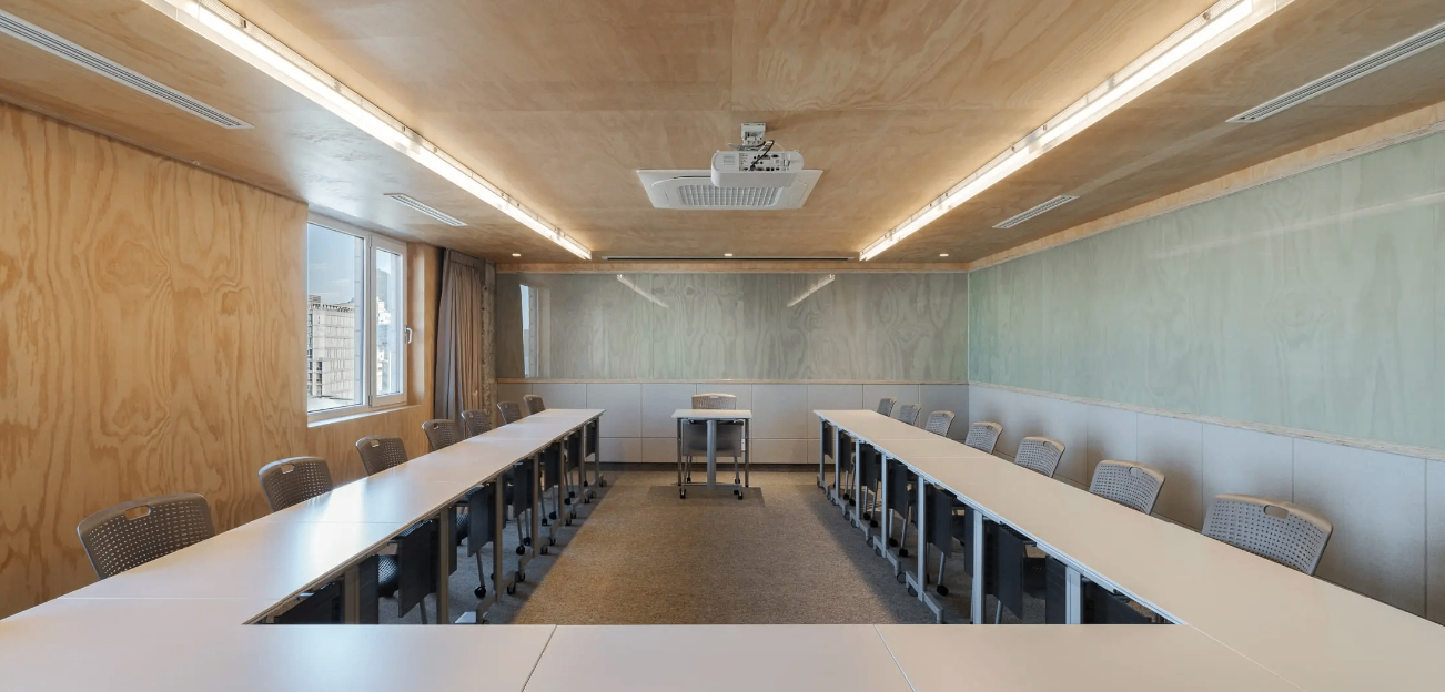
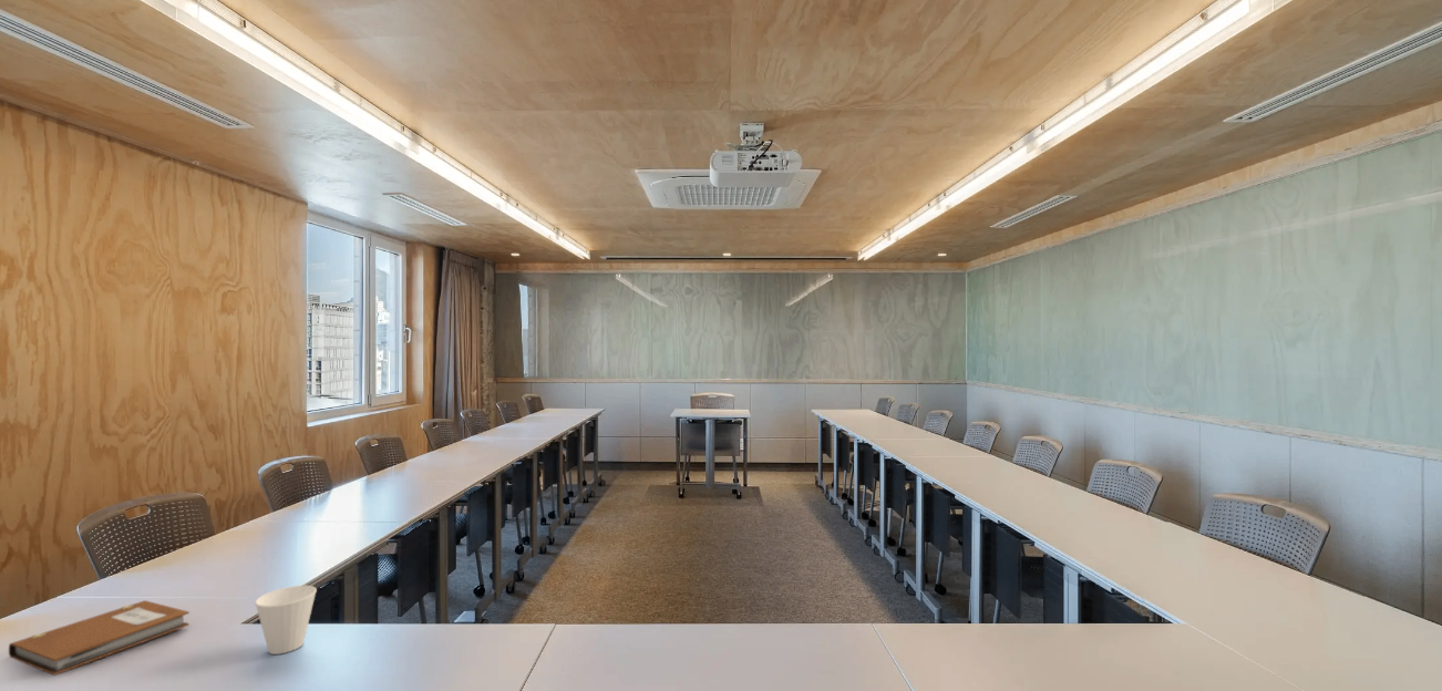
+ notebook [8,599,190,677]
+ cup [254,585,318,656]
